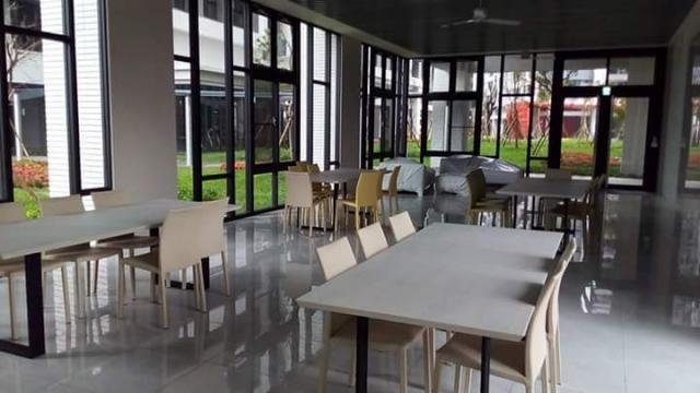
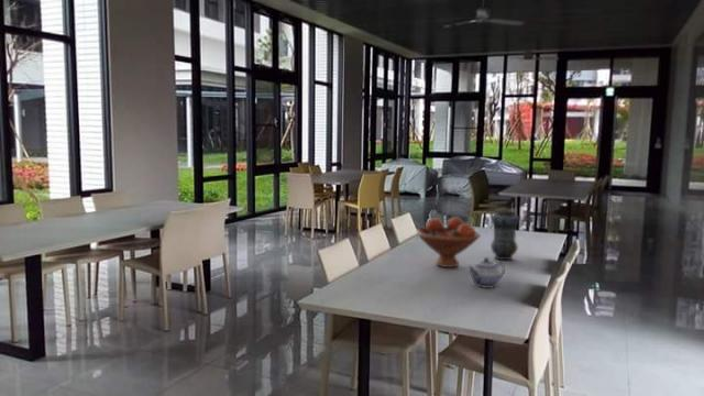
+ fruit bowl [416,217,481,268]
+ teapot [466,256,506,289]
+ vase [490,208,520,261]
